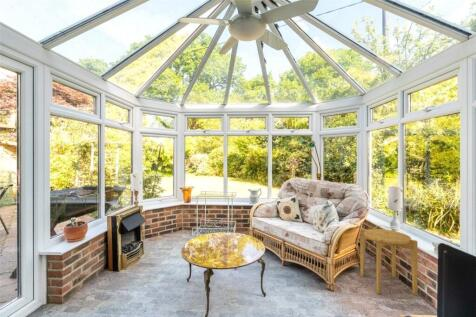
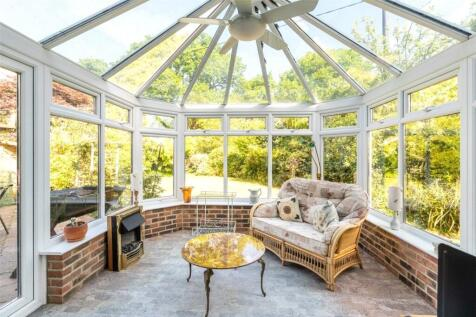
- side table [359,228,419,296]
